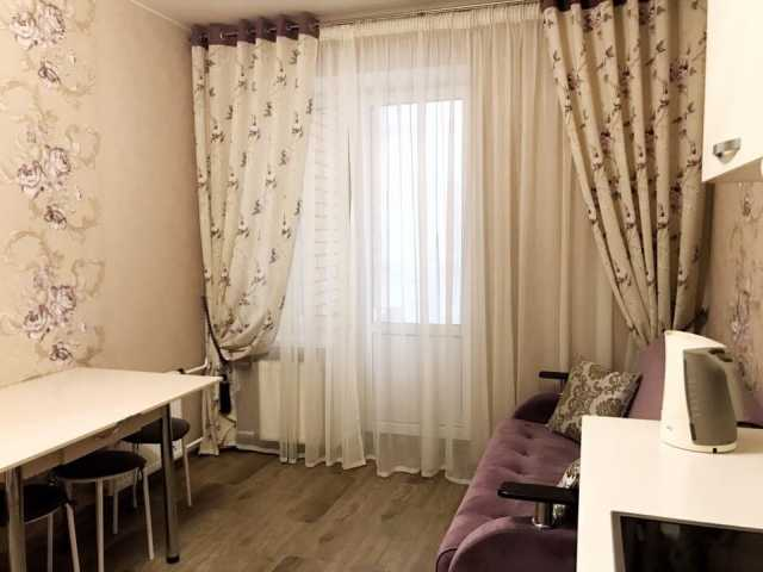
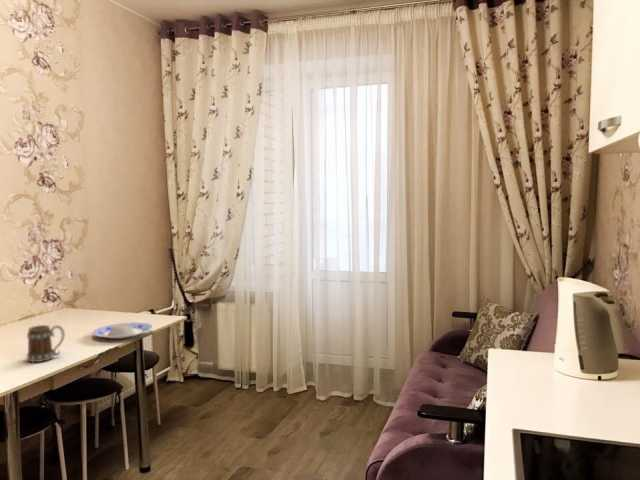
+ mug [26,324,66,363]
+ plate [91,321,154,340]
